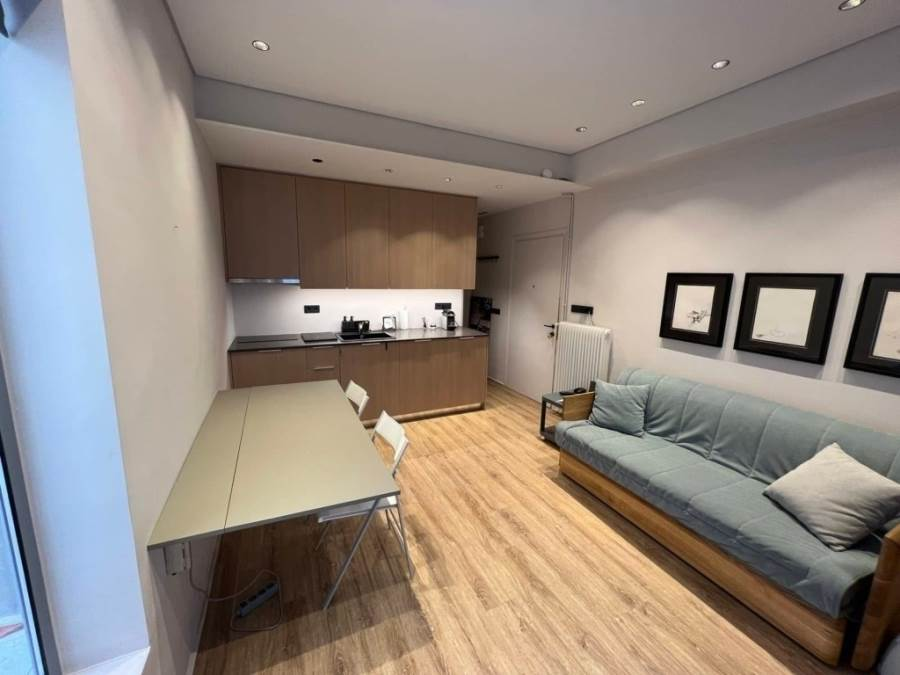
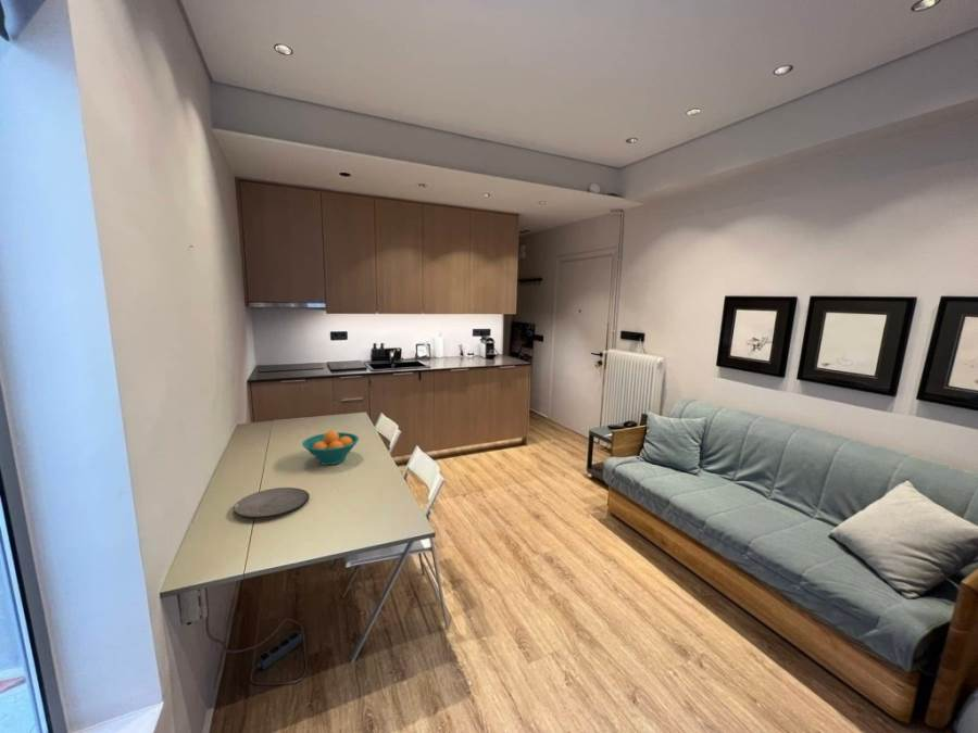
+ fruit bowl [301,430,360,466]
+ plate [233,486,311,519]
